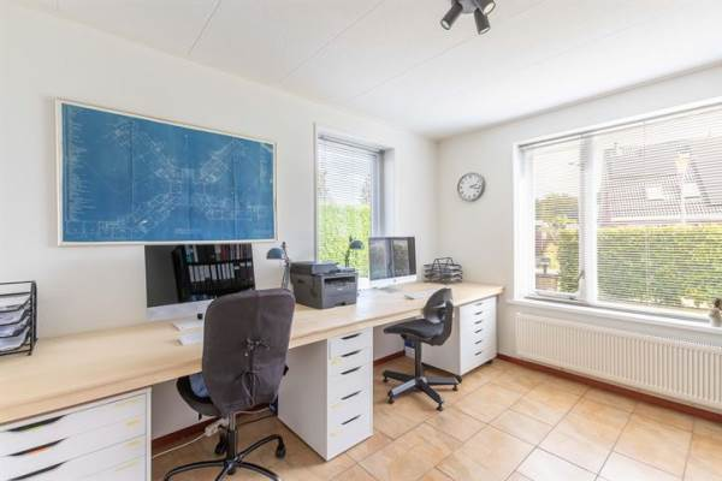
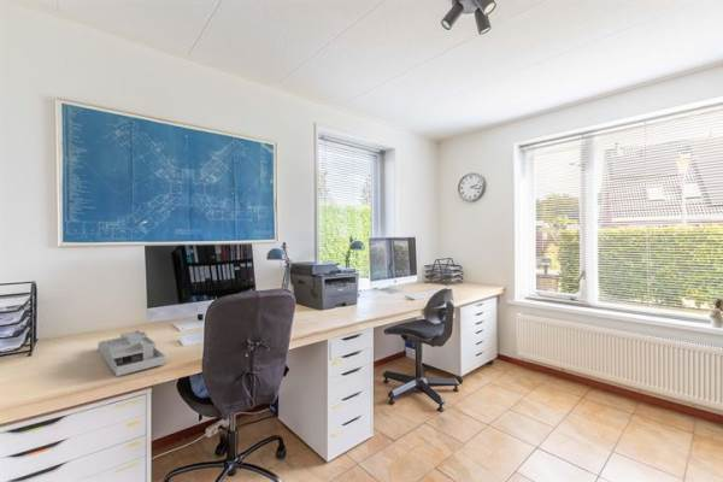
+ desk organizer [96,329,166,377]
